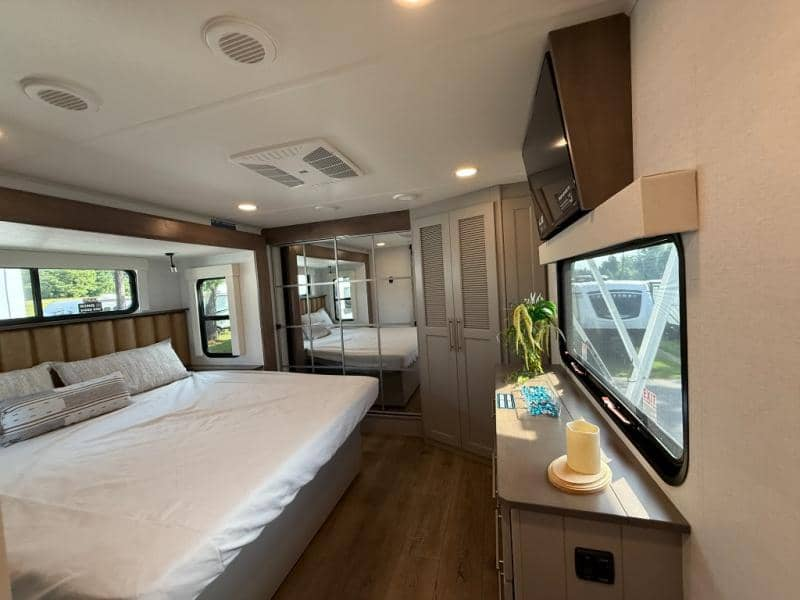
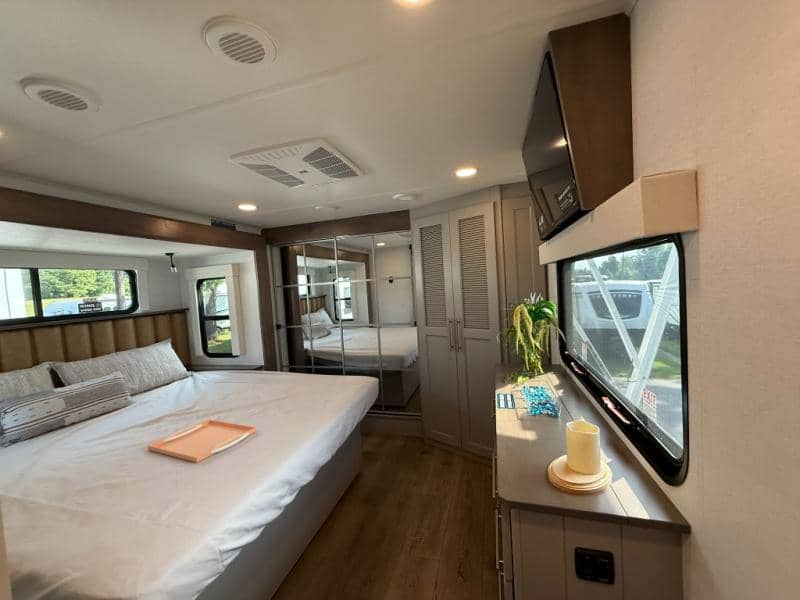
+ serving tray [147,418,258,463]
